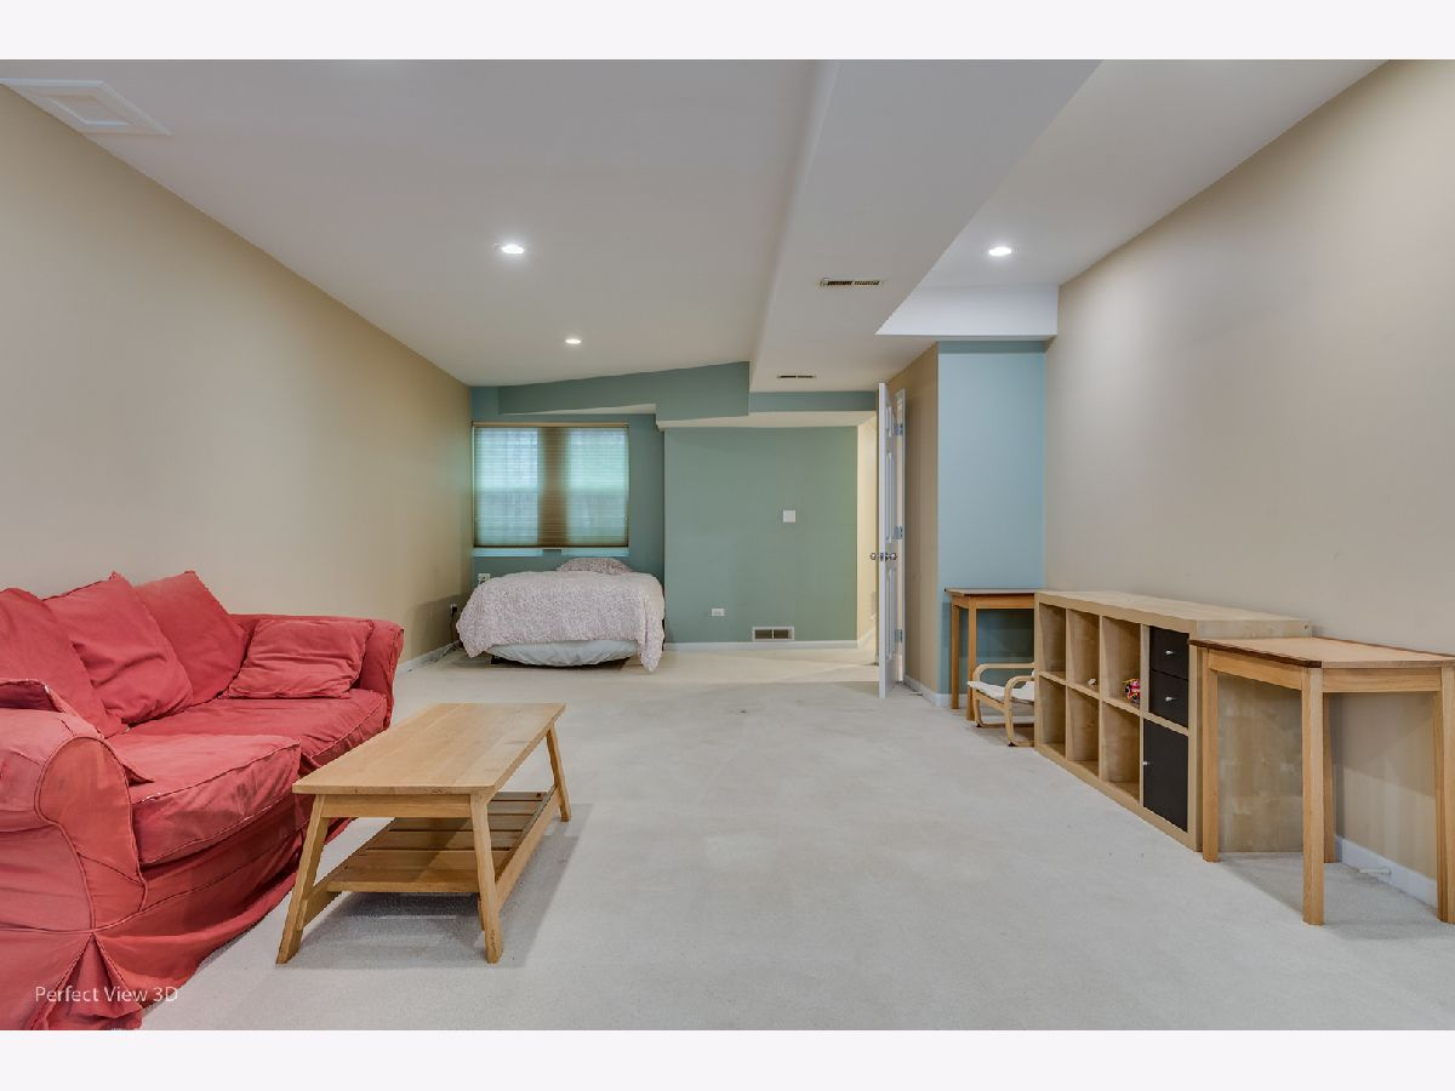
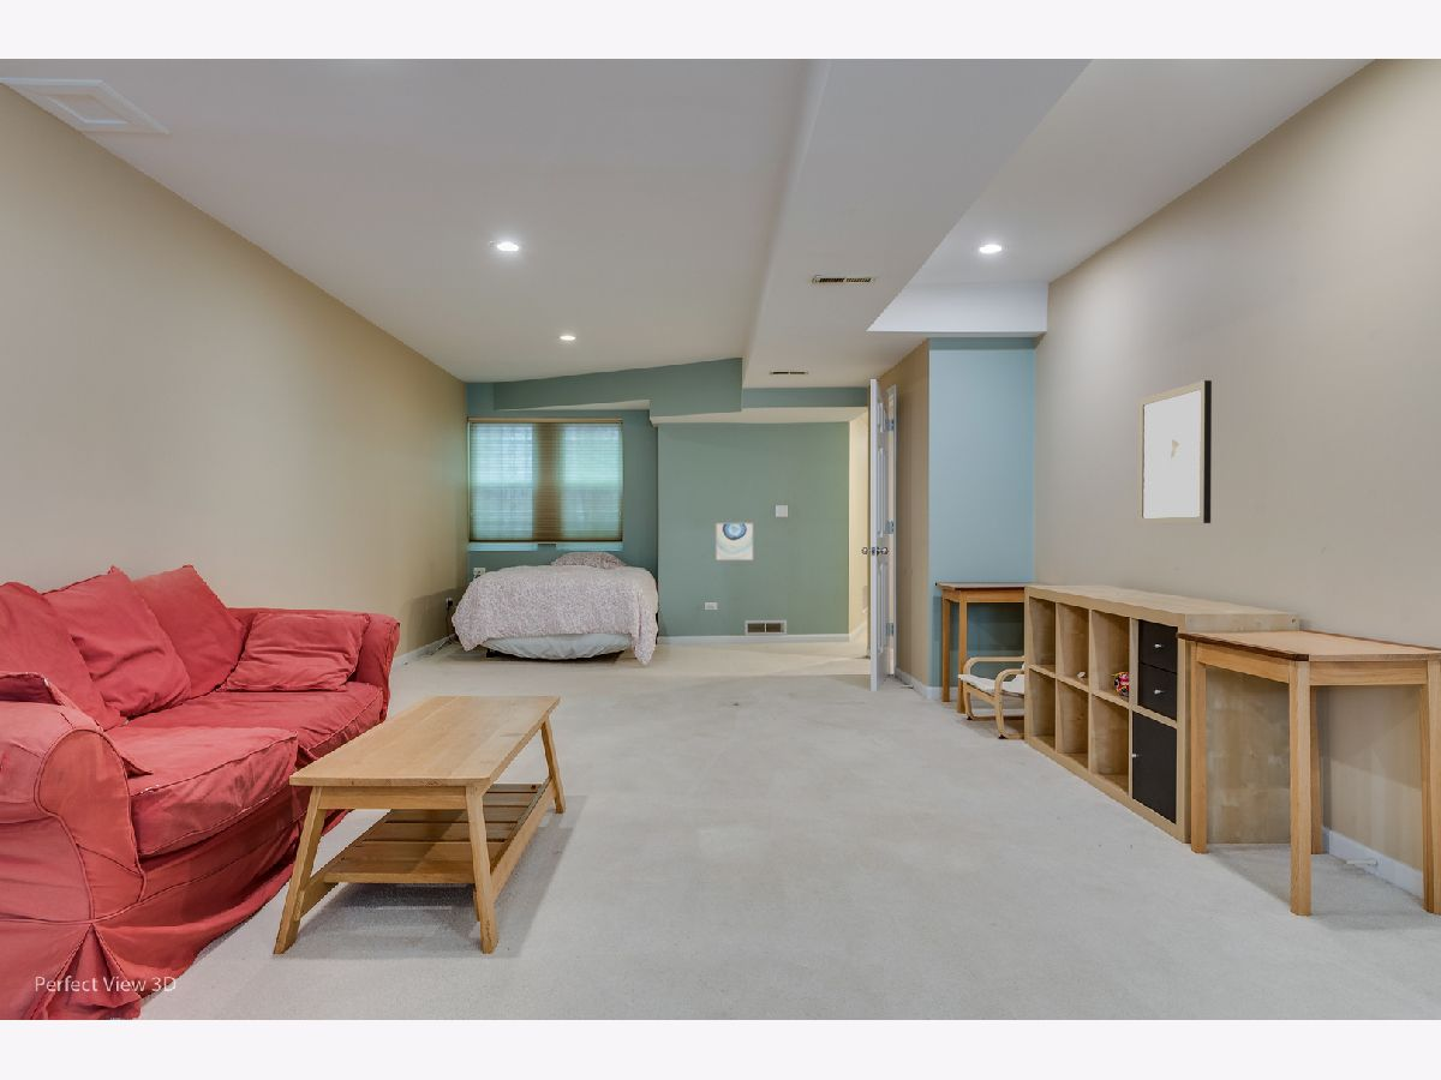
+ wall art [1137,379,1213,526]
+ wall art [714,522,754,562]
